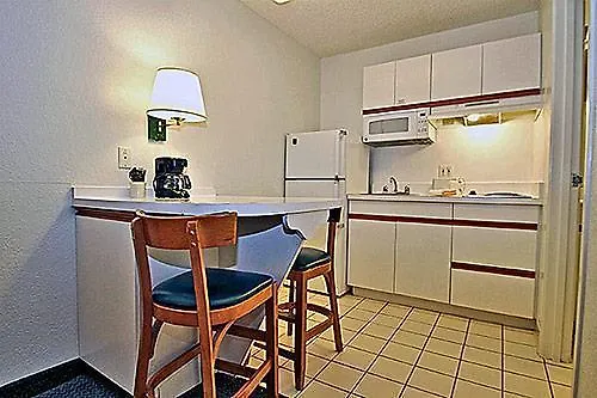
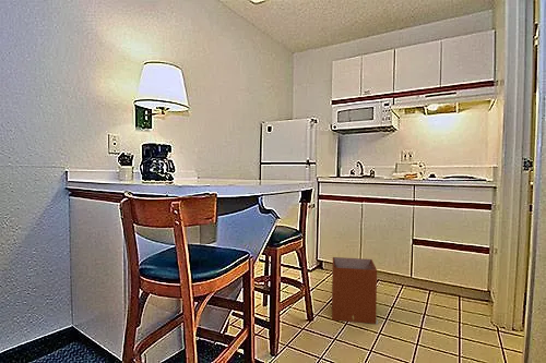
+ waste basket [331,256,379,325]
